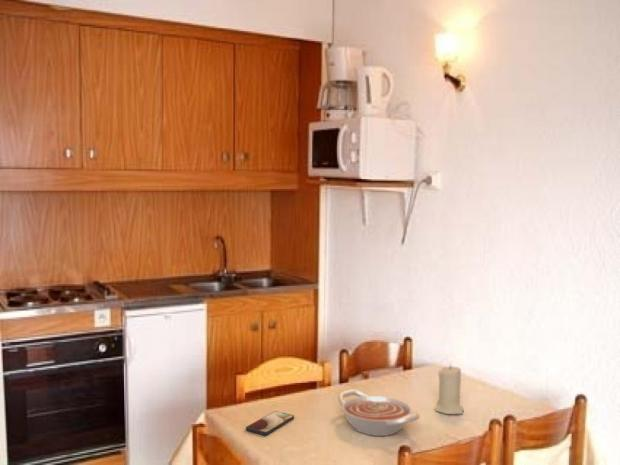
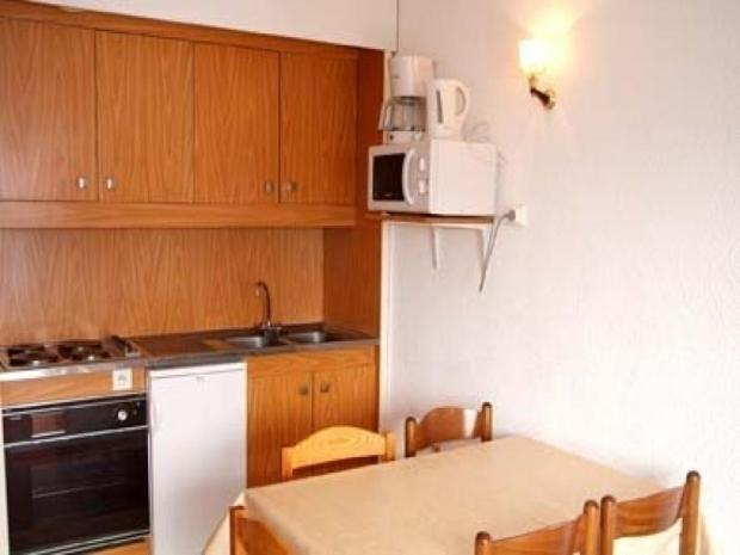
- smartphone [245,410,295,436]
- bowl [337,388,421,437]
- candle [434,364,465,415]
